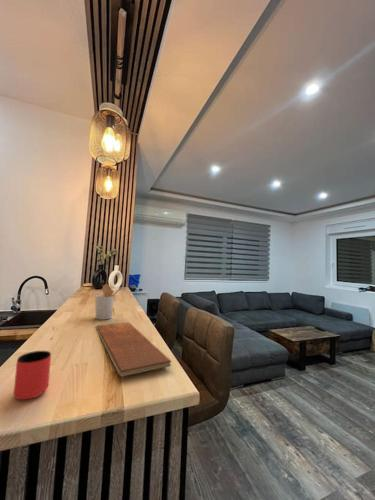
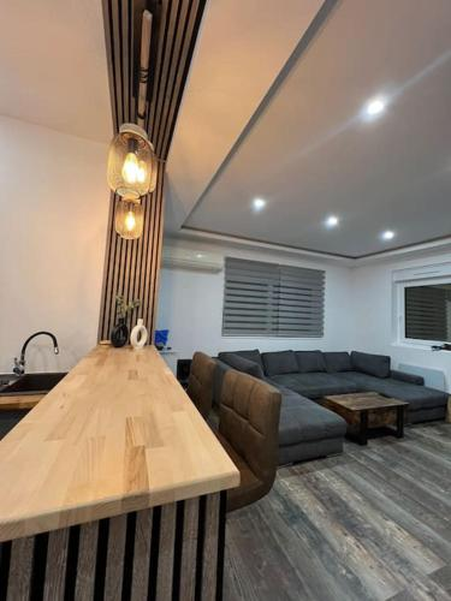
- cup [13,350,52,401]
- utensil holder [95,283,124,321]
- chopping board [95,321,172,378]
